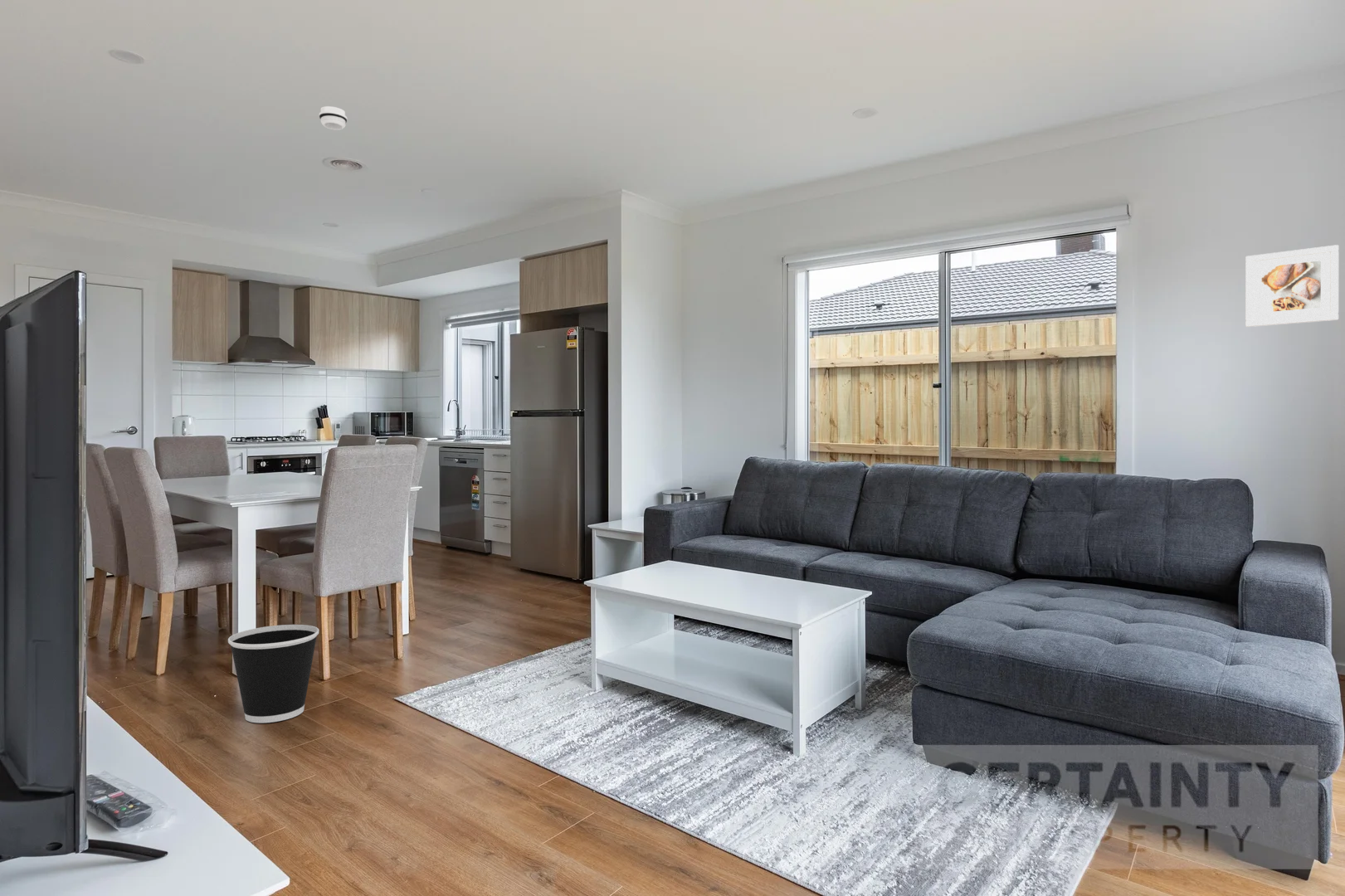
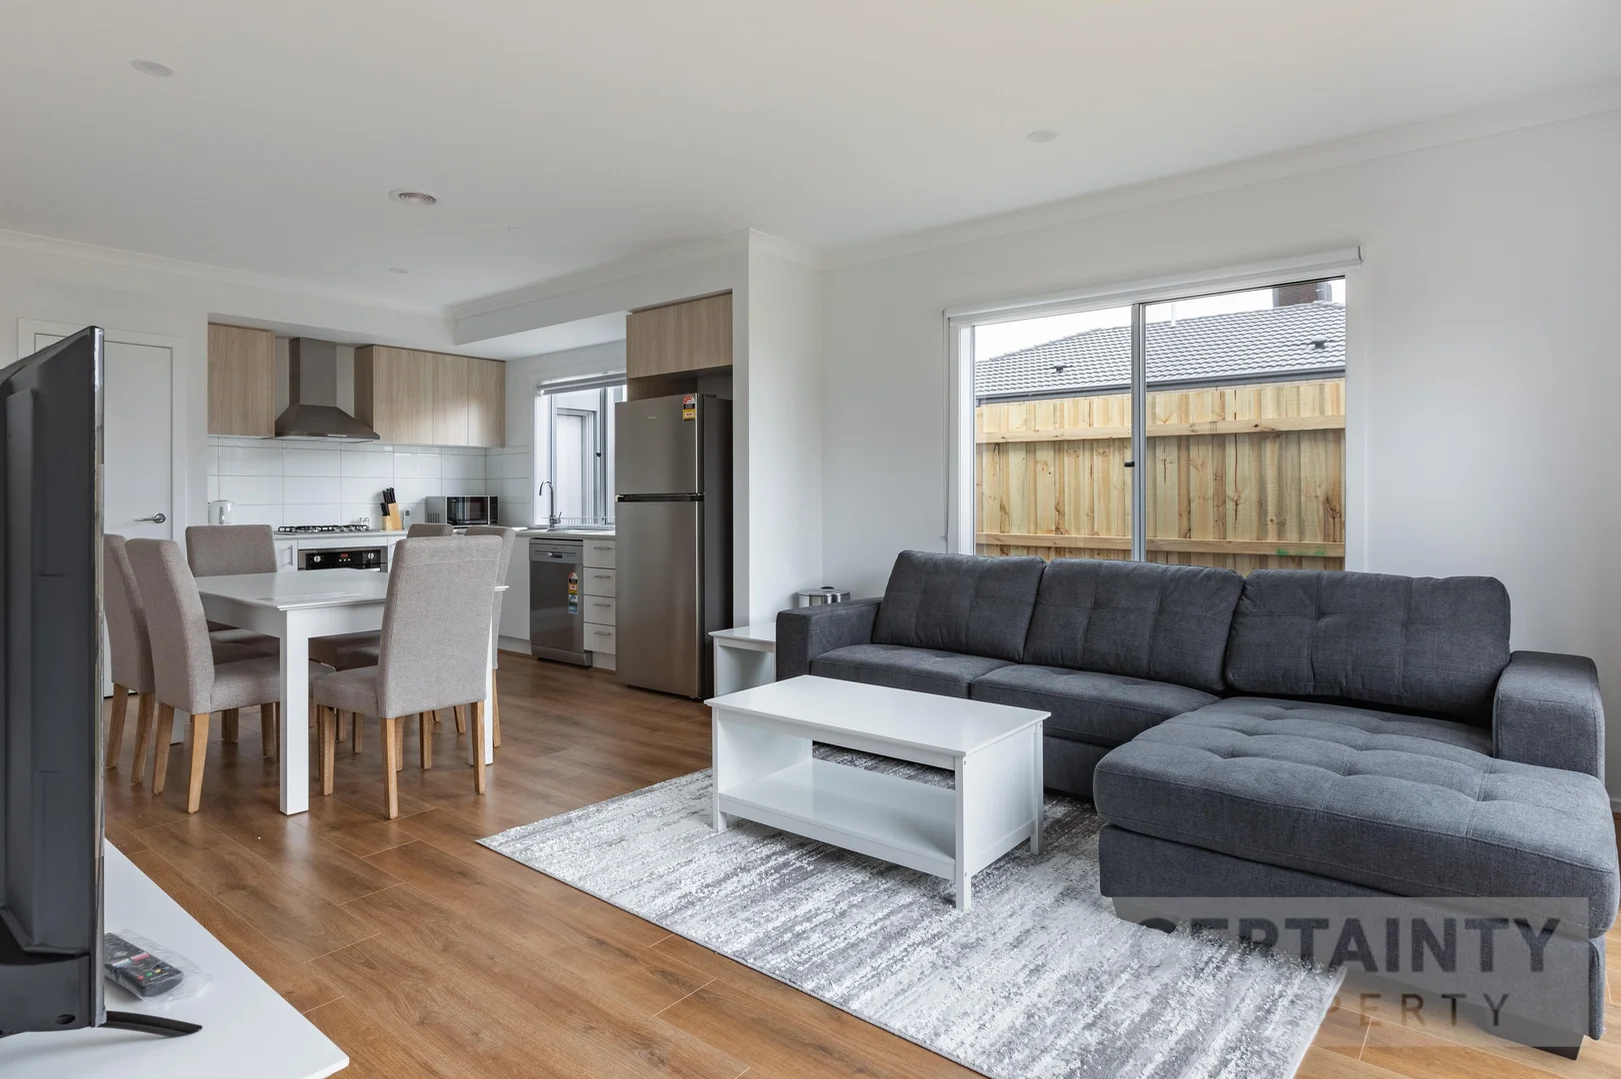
- smoke detector [318,105,348,131]
- wastebasket [227,624,319,723]
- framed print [1245,244,1339,328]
